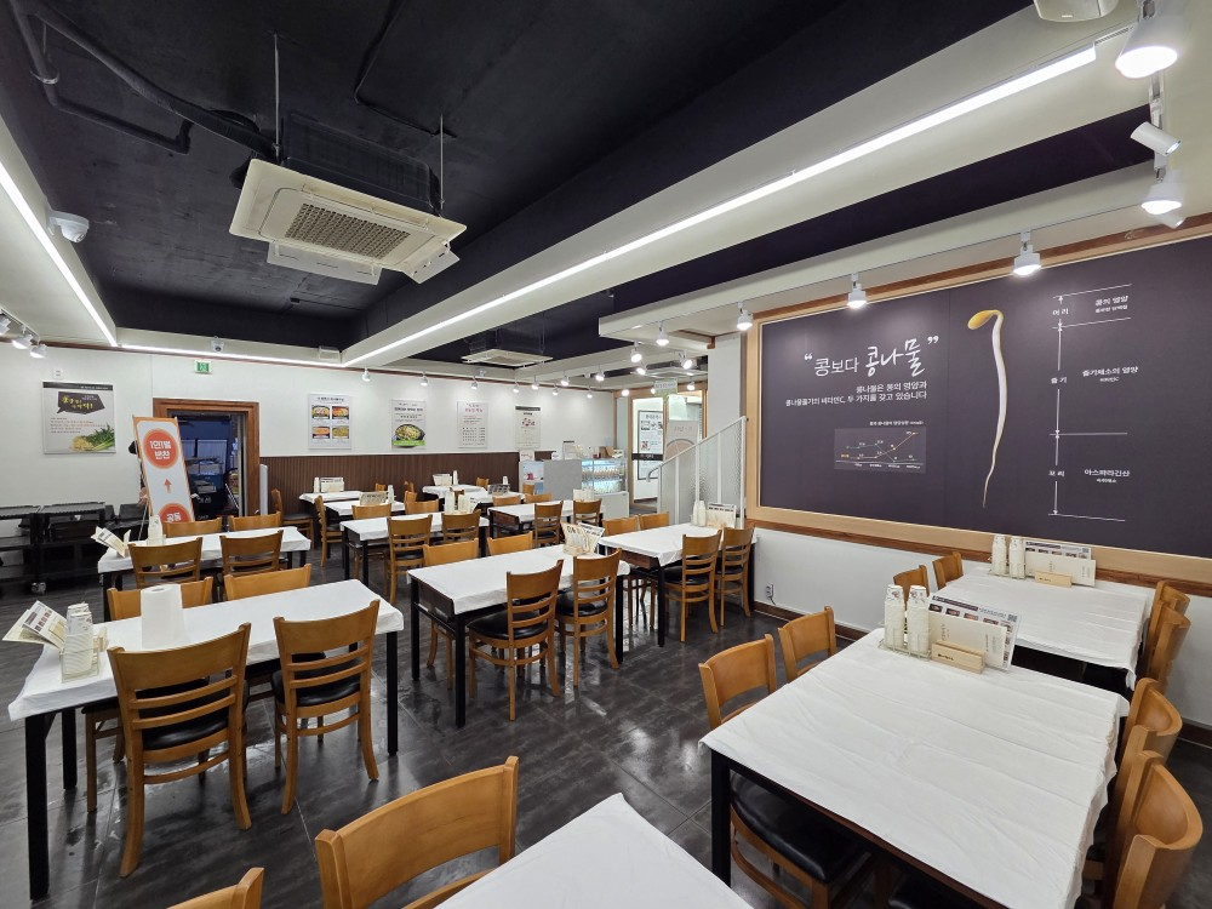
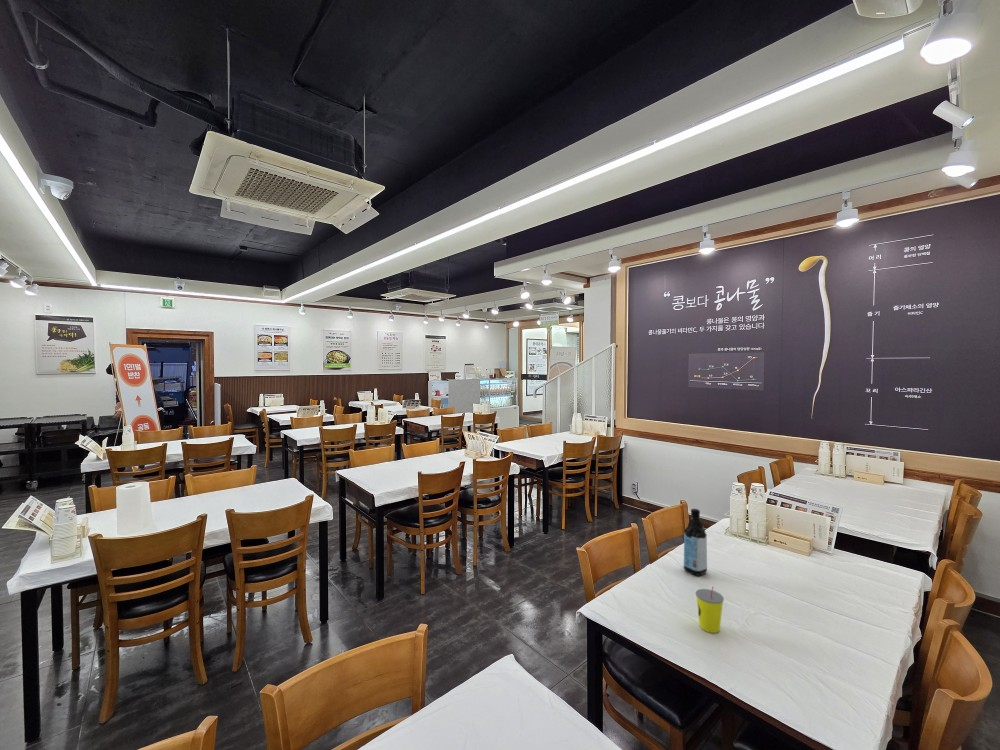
+ straw [695,585,725,634]
+ water bottle [683,508,708,577]
